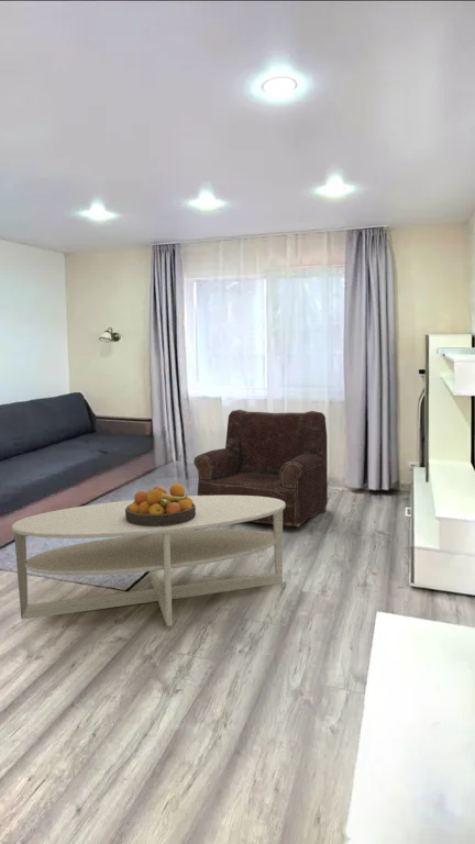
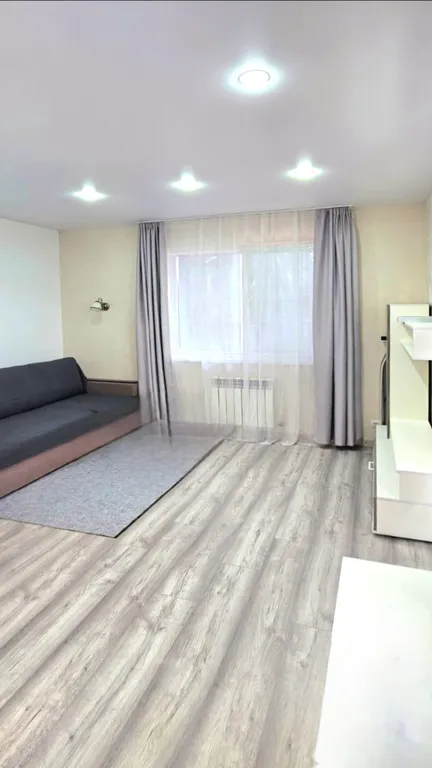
- fruit bowl [125,482,196,526]
- coffee table [11,495,286,626]
- armchair [192,409,329,528]
